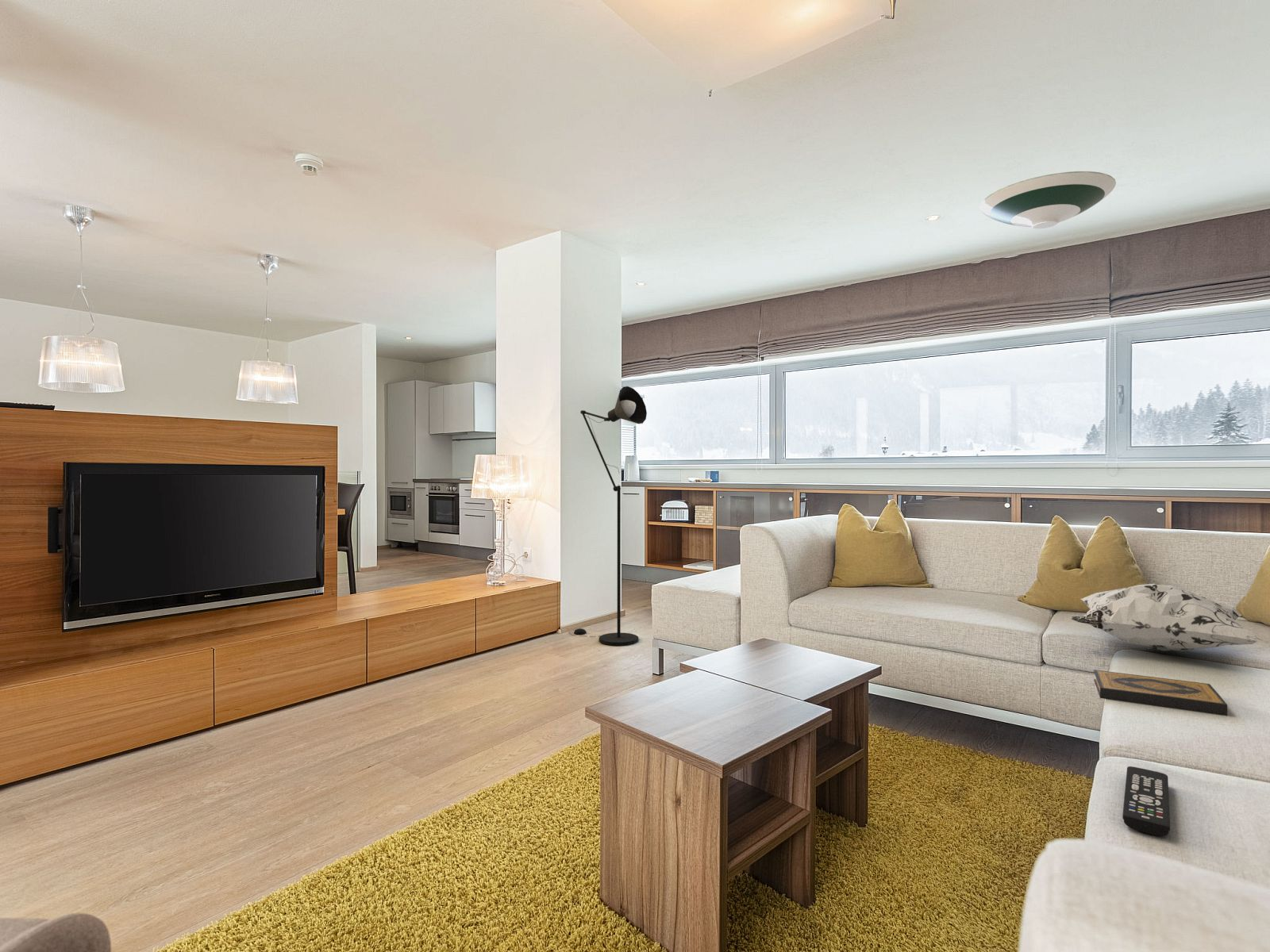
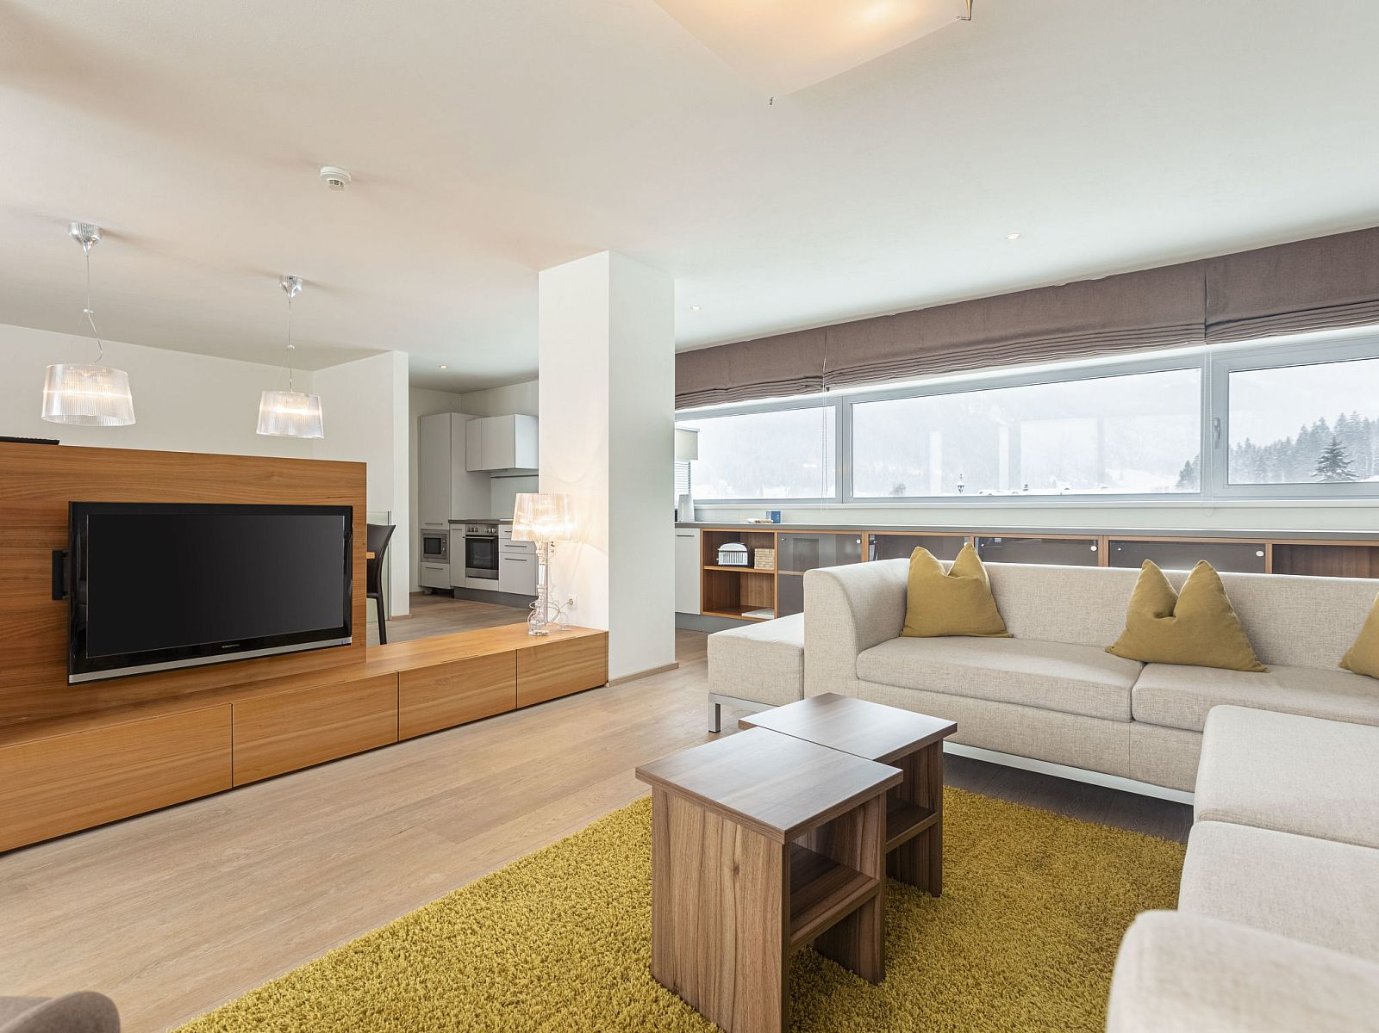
- remote control [1122,766,1171,837]
- floor lamp [568,386,648,647]
- hardback book [1093,669,1228,716]
- decorative pillow [1071,583,1261,652]
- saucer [979,171,1117,229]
